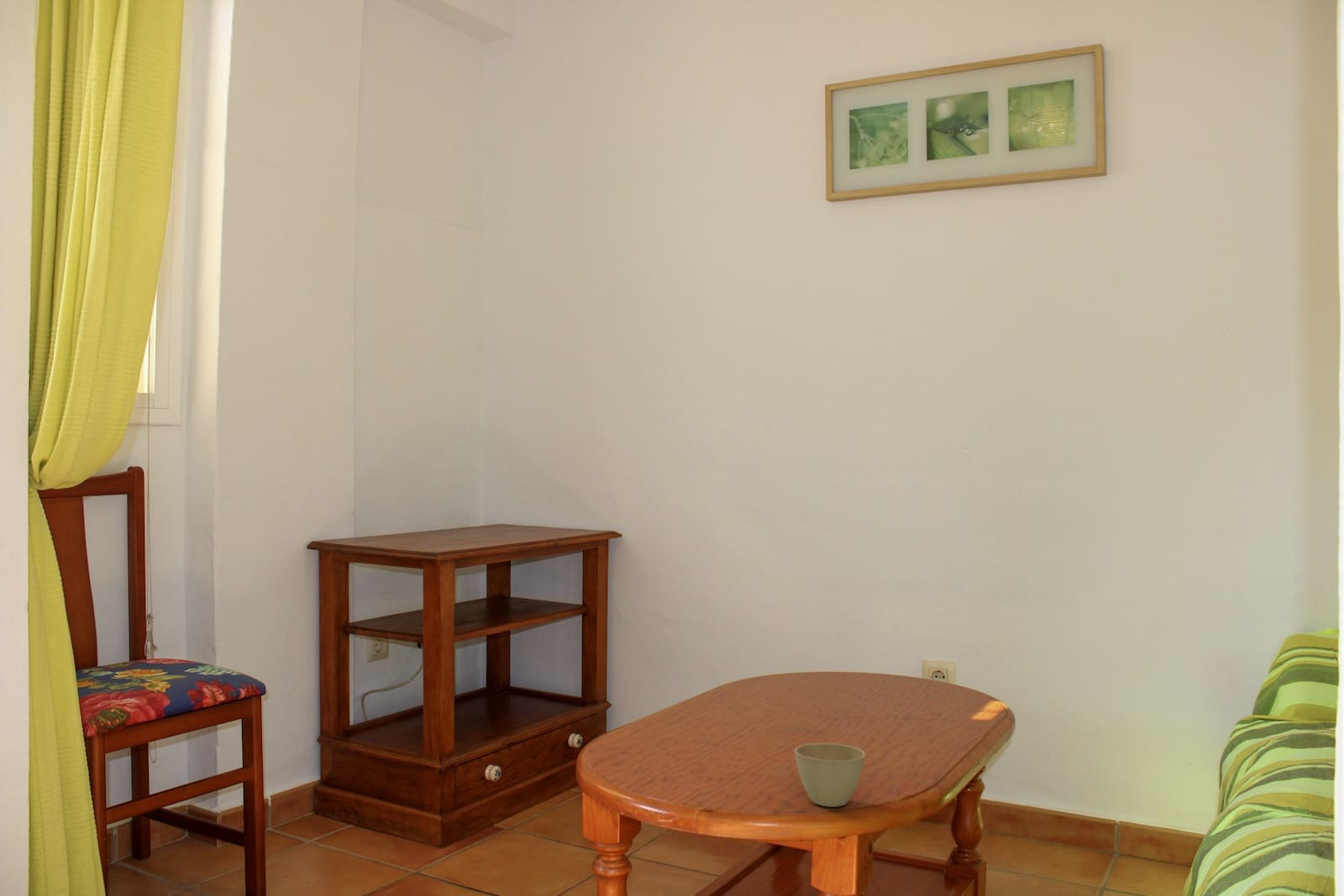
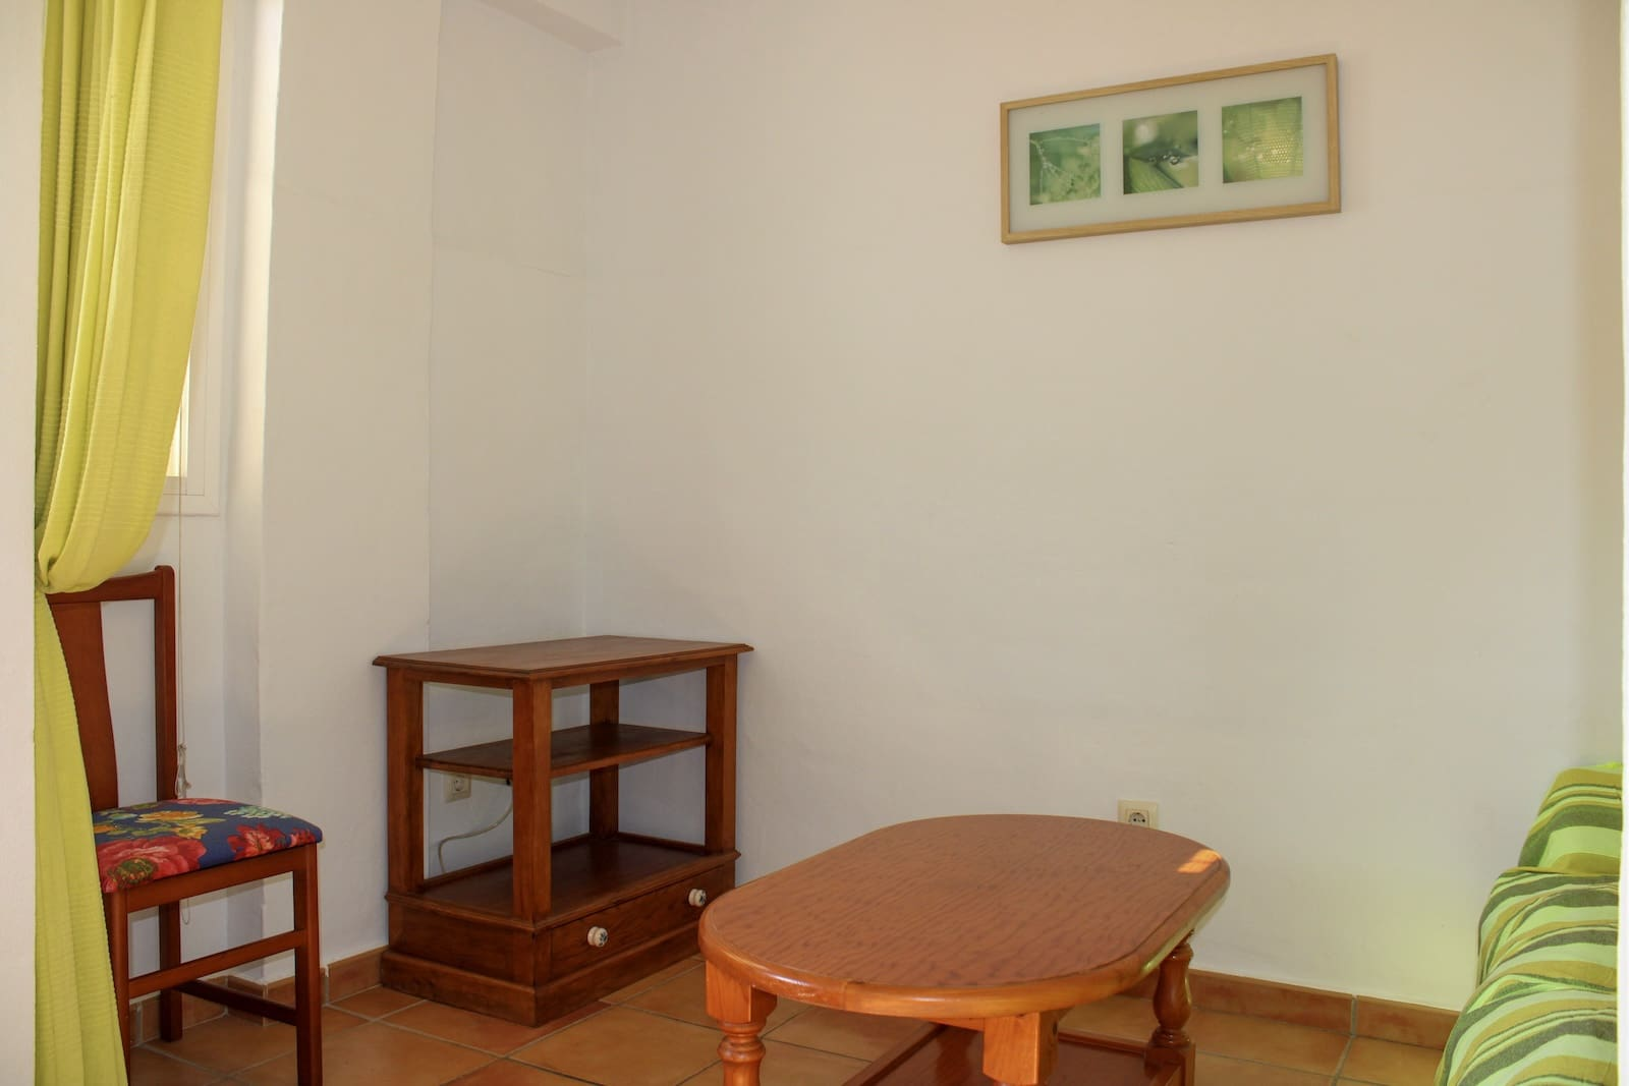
- flower pot [794,742,866,808]
